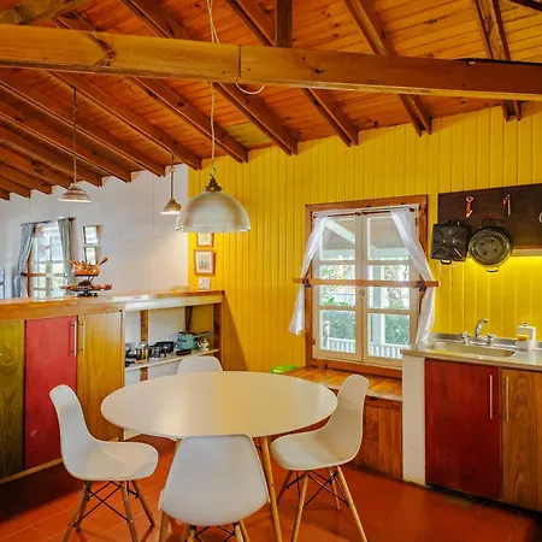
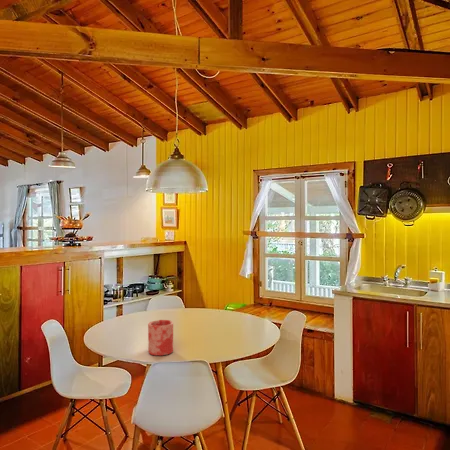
+ vase [147,319,174,357]
